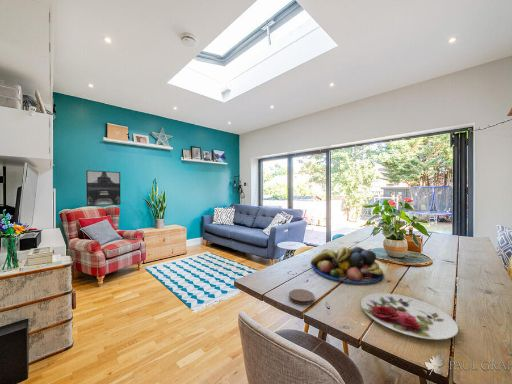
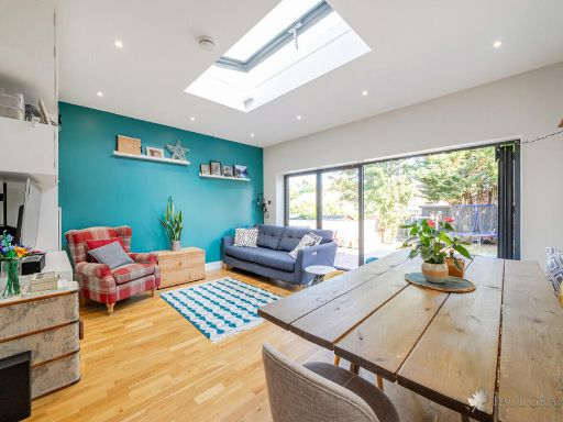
- fruit bowl [310,246,385,285]
- coaster [288,288,315,306]
- plate [360,292,459,341]
- wall art [85,170,121,207]
